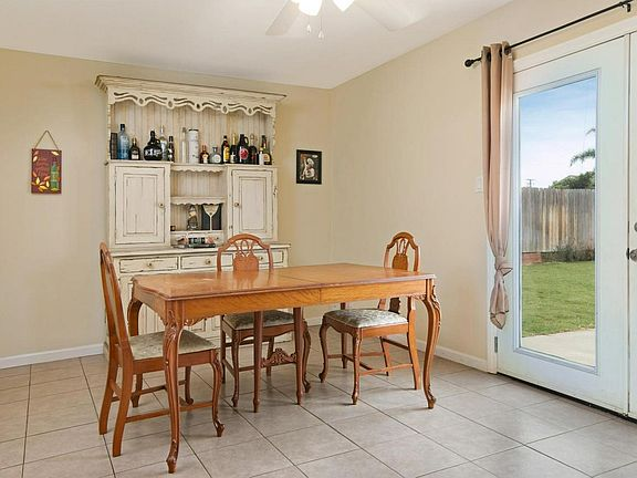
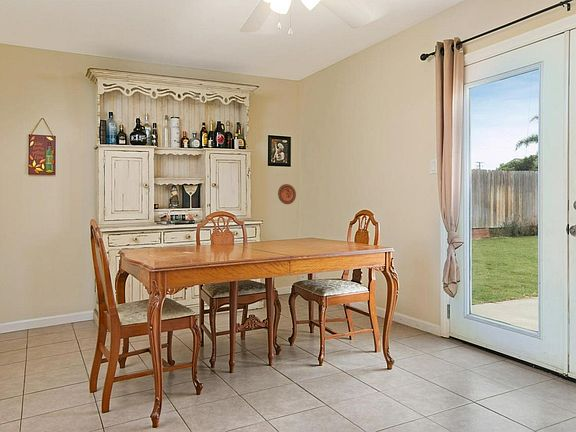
+ decorative plate [277,183,297,205]
